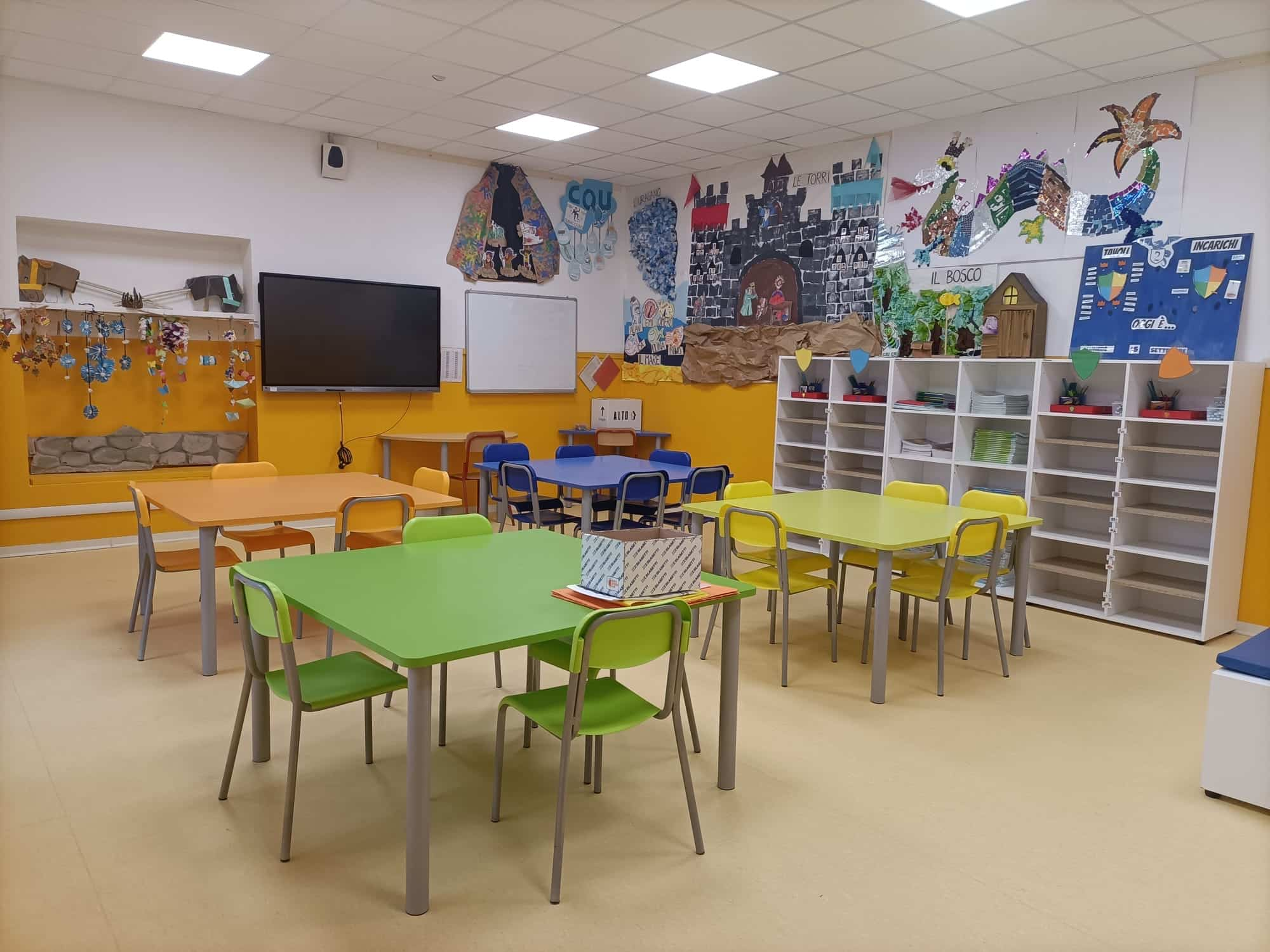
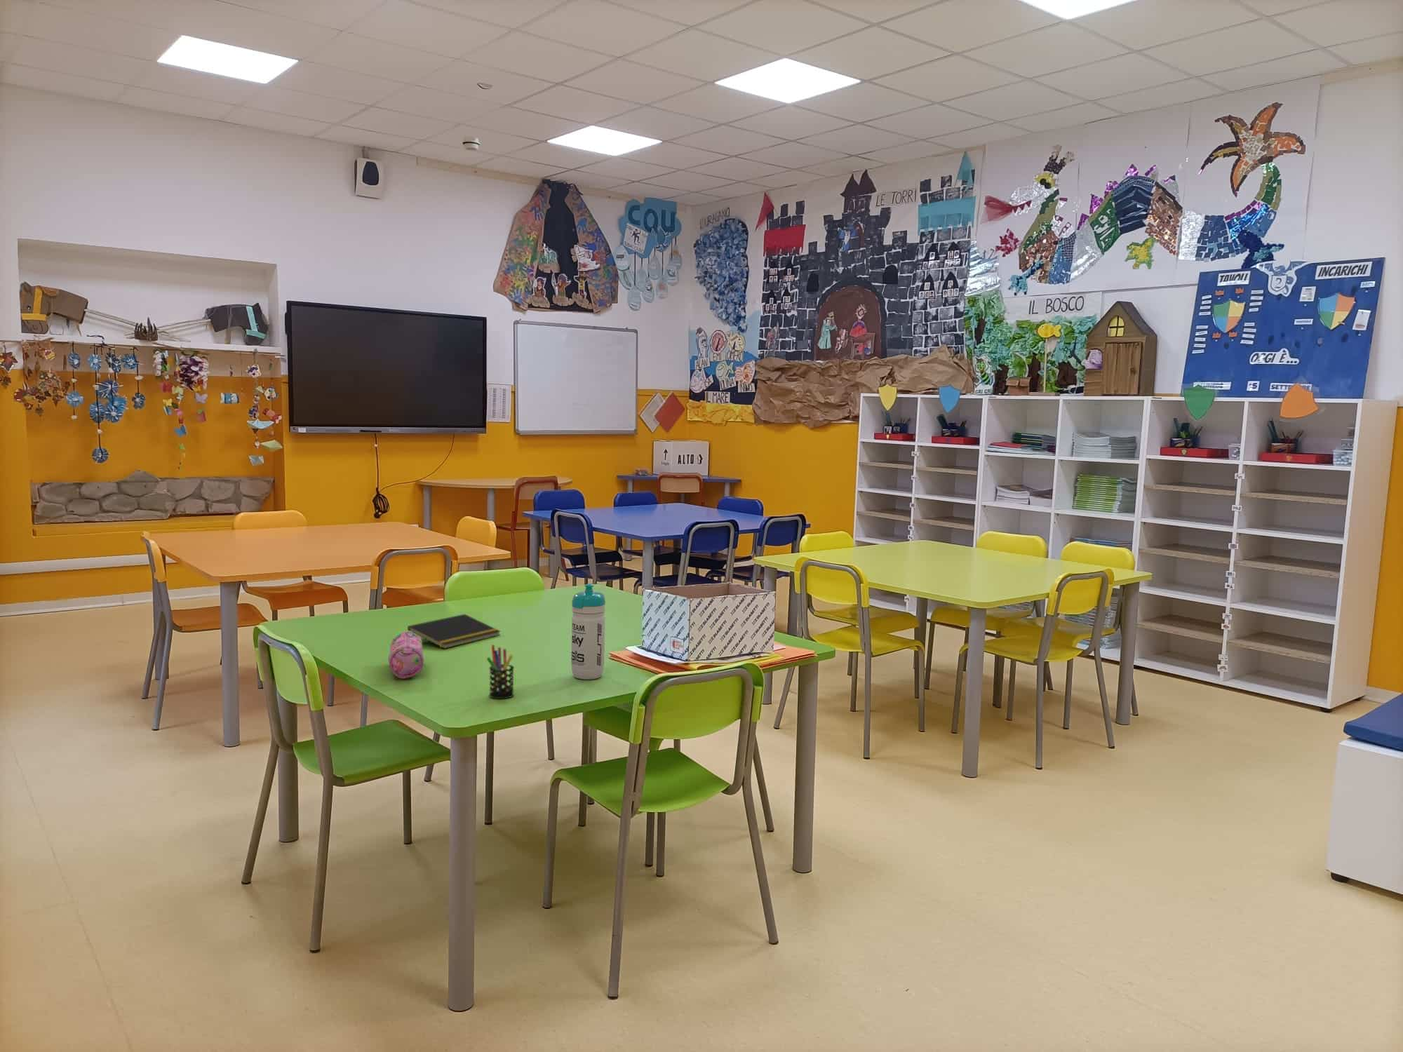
+ notepad [407,613,502,650]
+ pencil case [388,631,424,678]
+ water bottle [570,583,606,681]
+ smoke detector [462,136,481,151]
+ pen holder [486,644,515,699]
